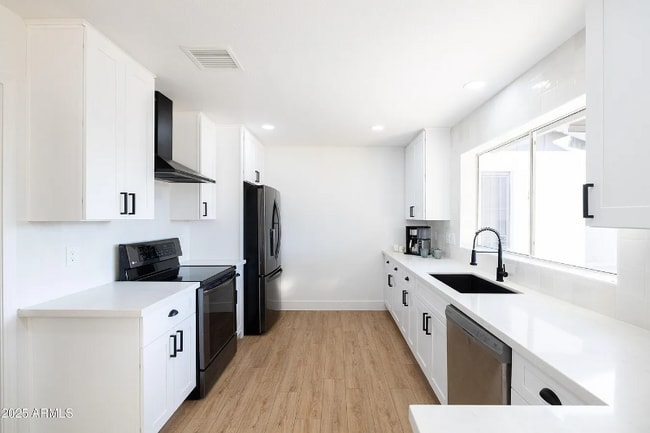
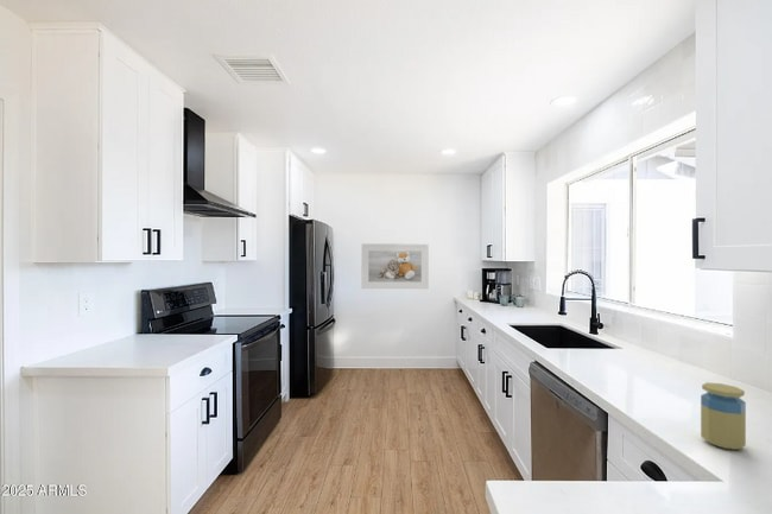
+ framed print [361,242,430,290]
+ jar [700,381,747,451]
